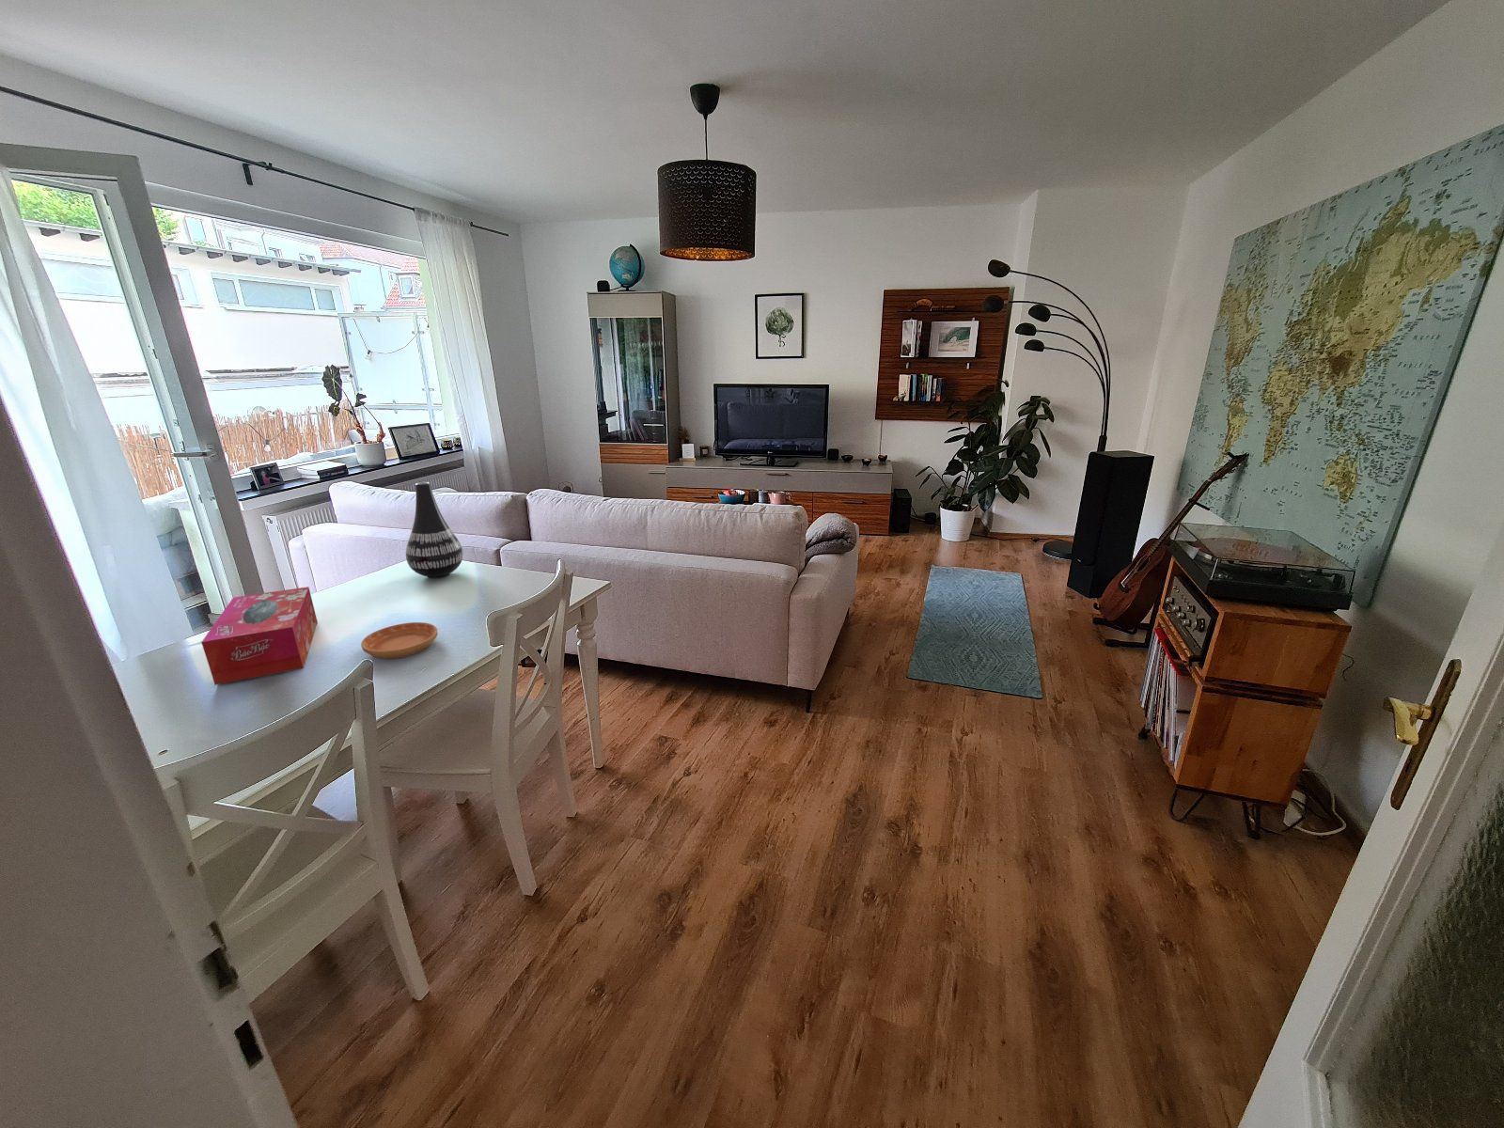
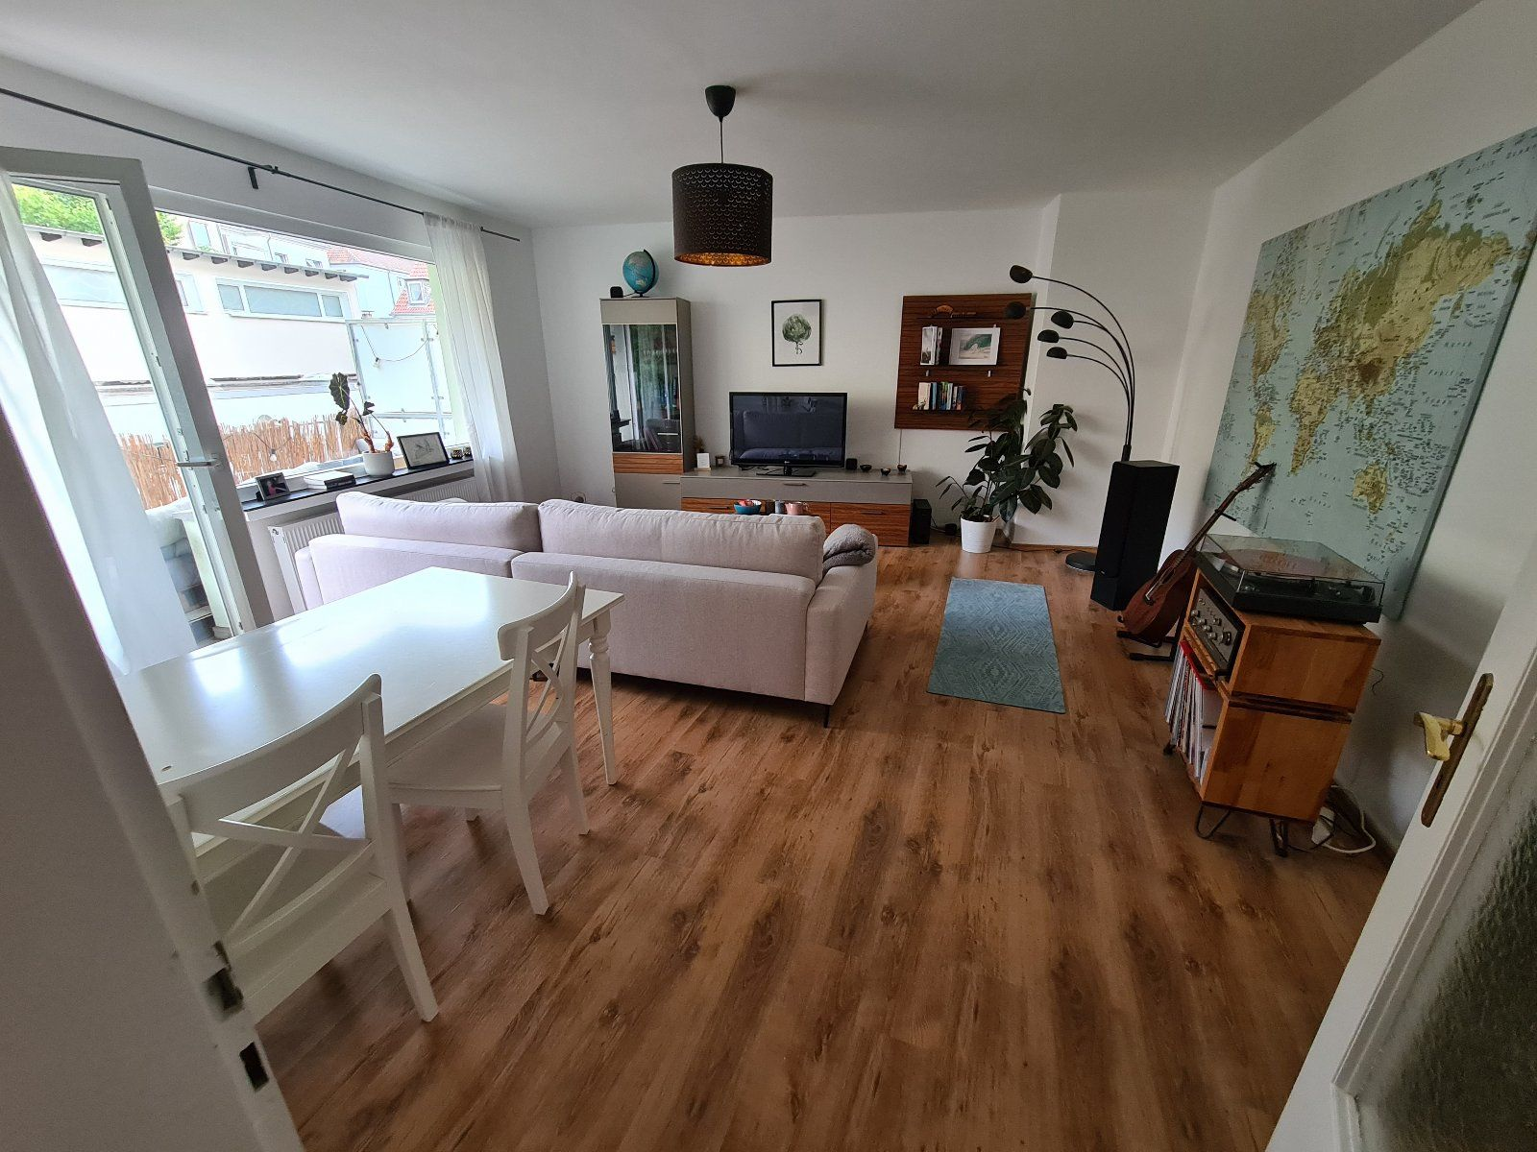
- saucer [360,621,438,660]
- tissue box [200,585,319,686]
- vase [405,481,463,579]
